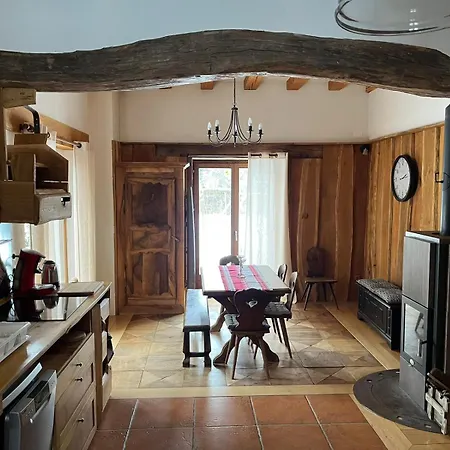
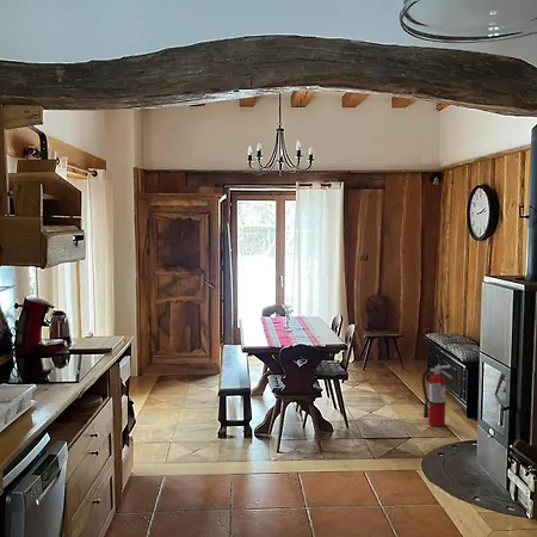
+ fire extinguisher [421,363,453,427]
